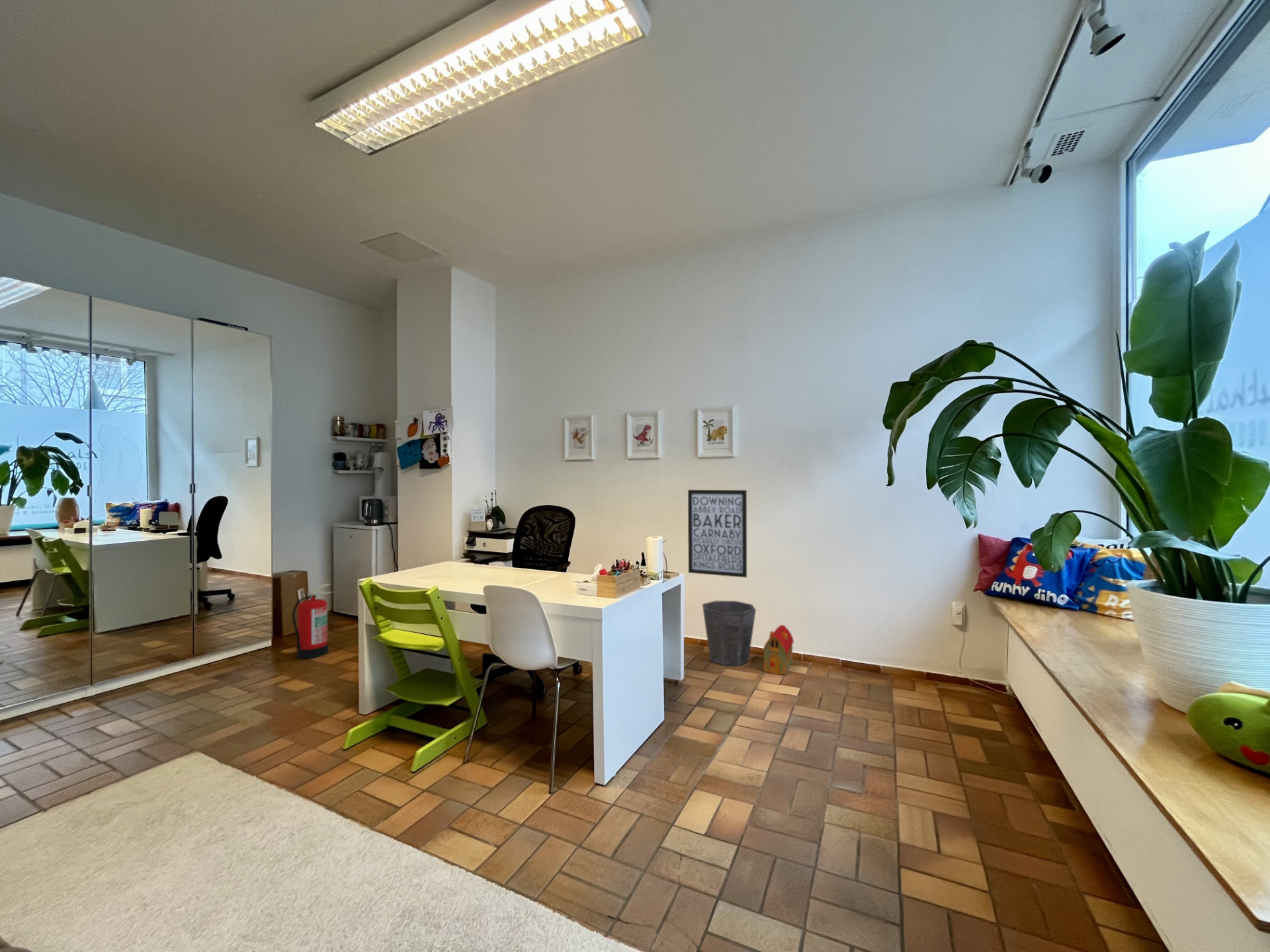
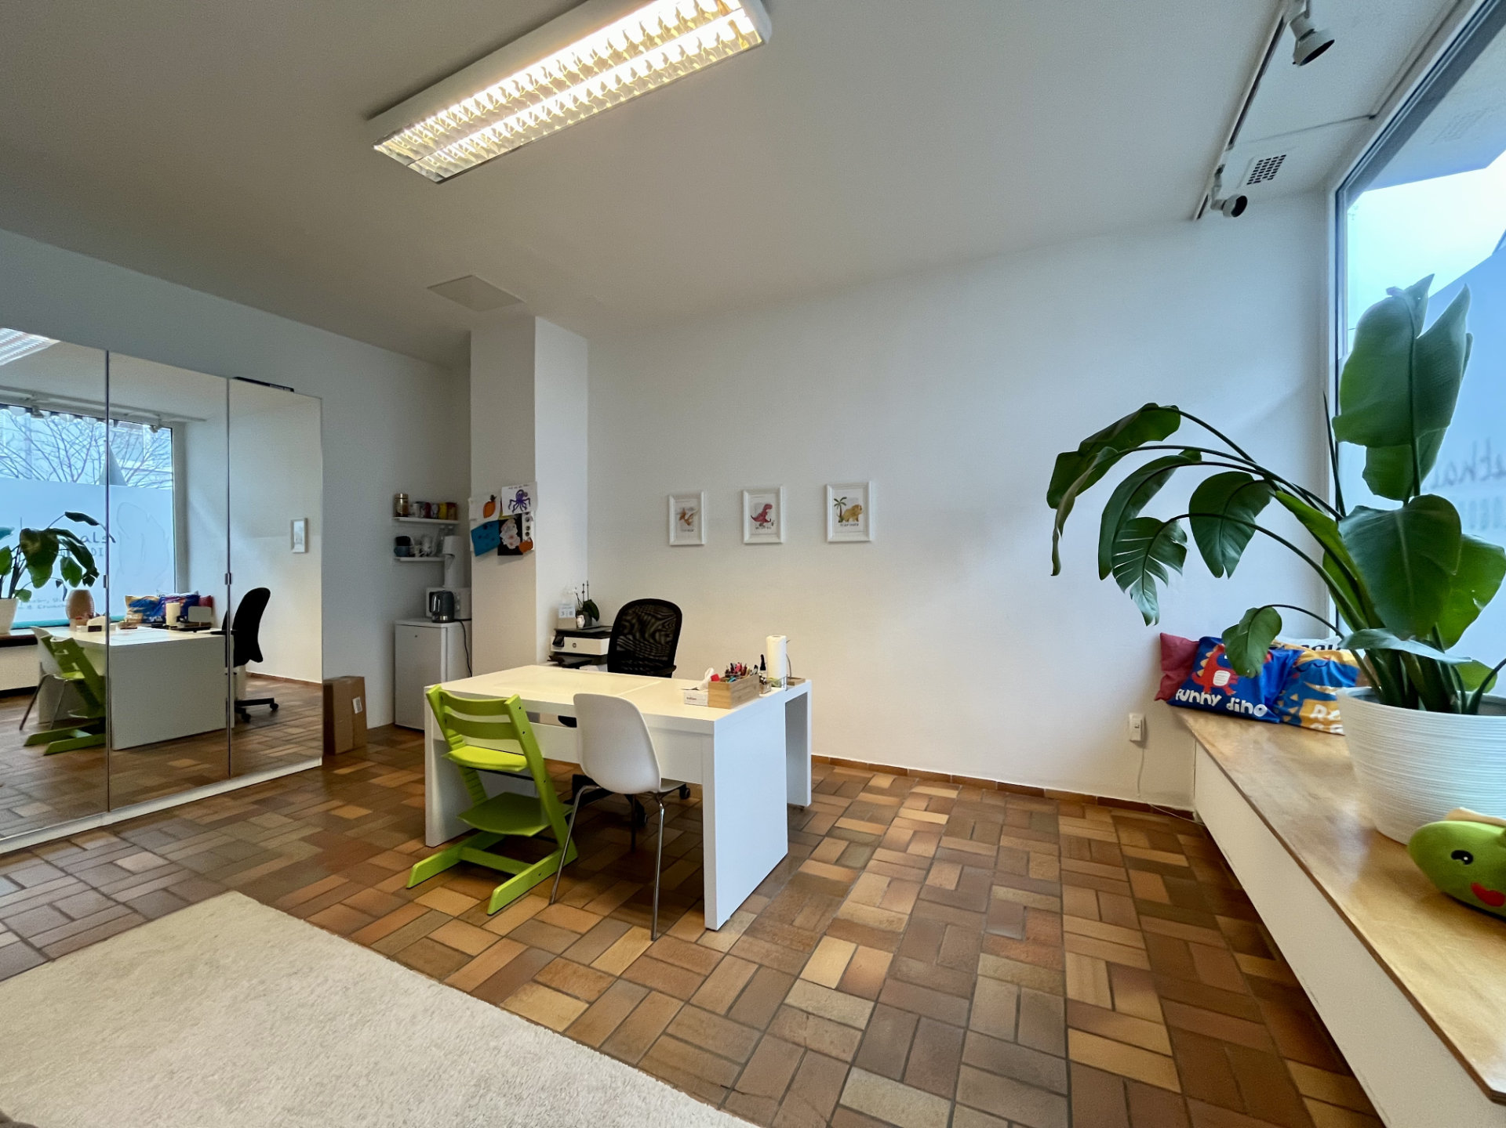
- waste bin [702,600,757,666]
- toy house [762,624,794,676]
- wall art [687,489,747,578]
- fire extinguisher [292,583,334,660]
